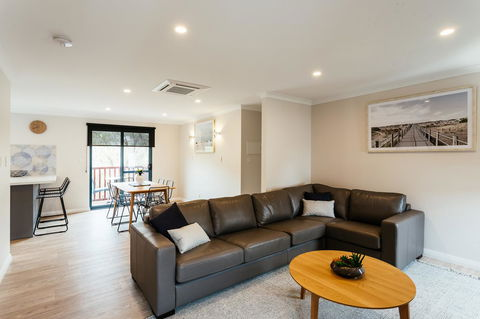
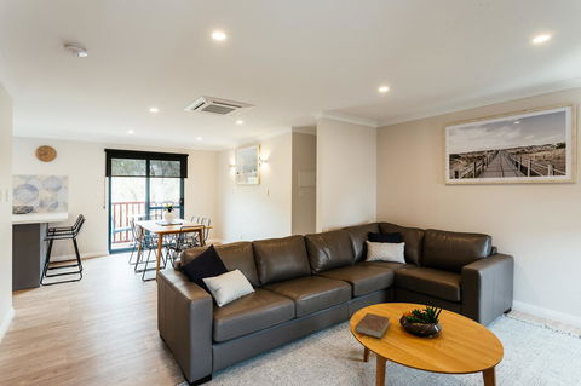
+ book [355,312,391,340]
